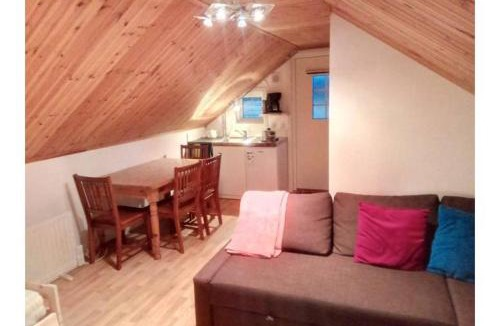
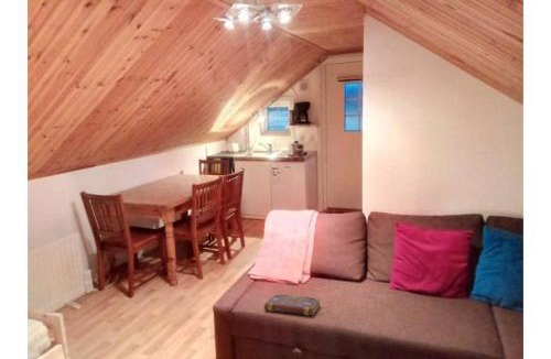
+ book [263,293,322,317]
